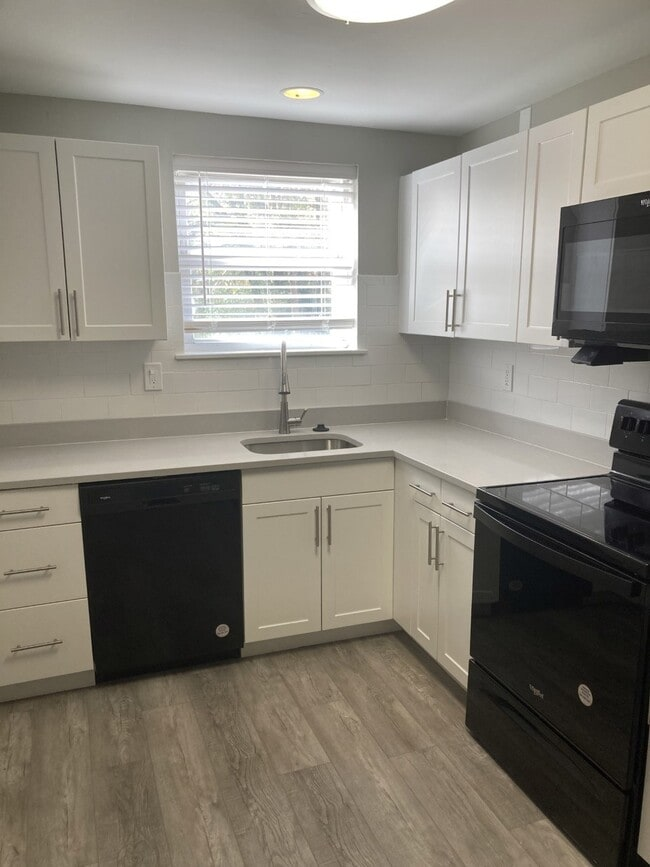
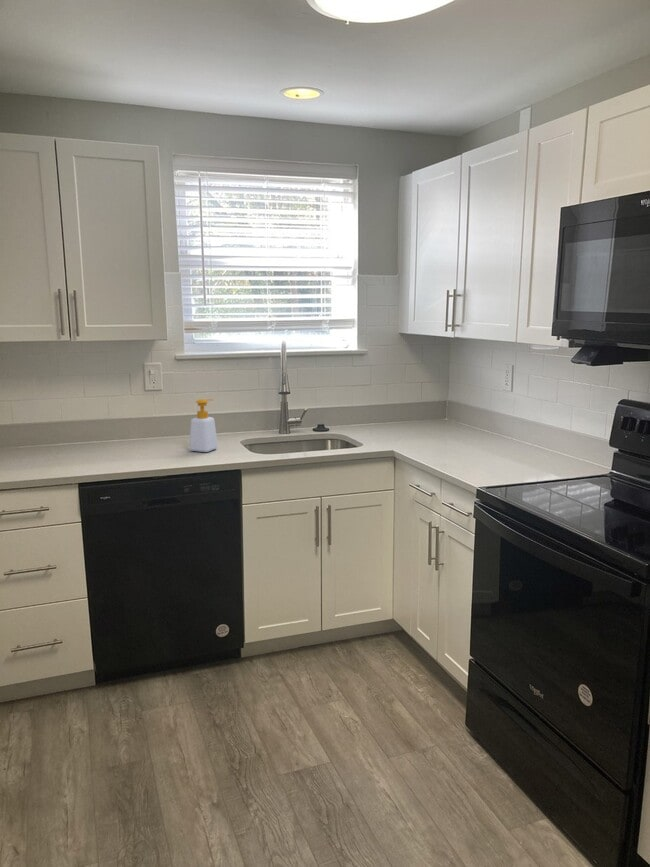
+ soap bottle [188,398,219,453]
